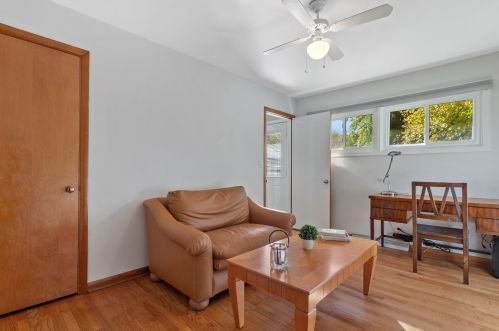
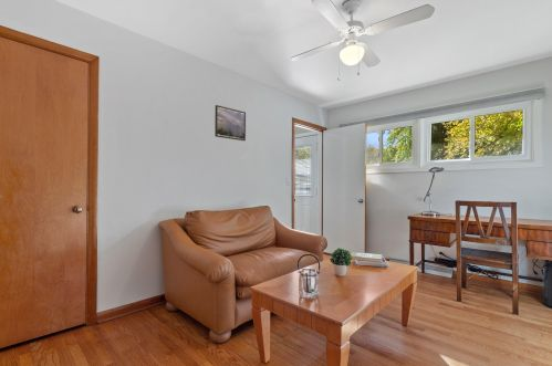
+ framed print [213,104,247,142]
